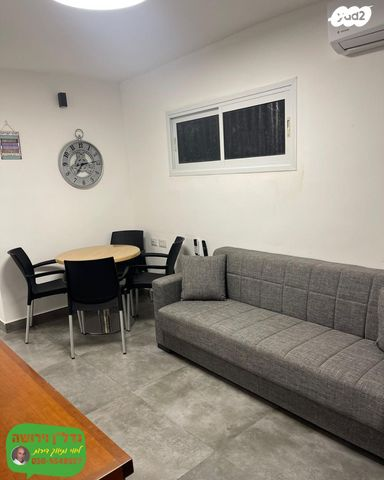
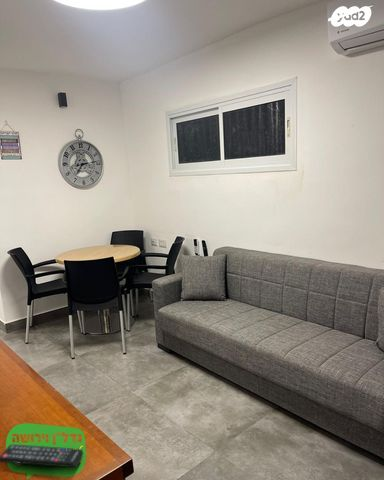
+ remote control [0,444,84,469]
